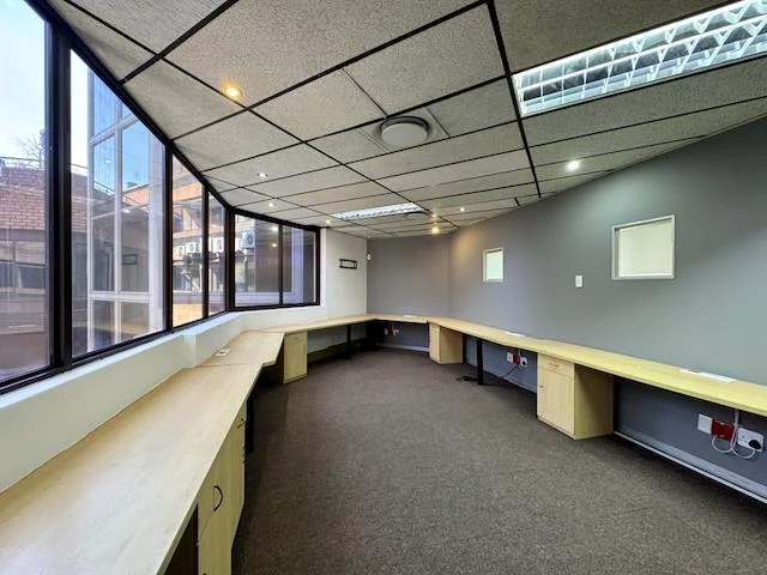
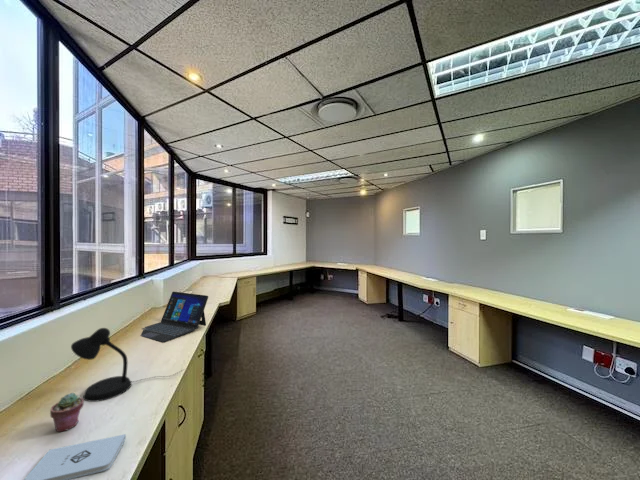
+ laptop [140,291,209,343]
+ desk lamp [70,327,184,403]
+ potted succulent [49,392,85,433]
+ notepad [23,433,127,480]
